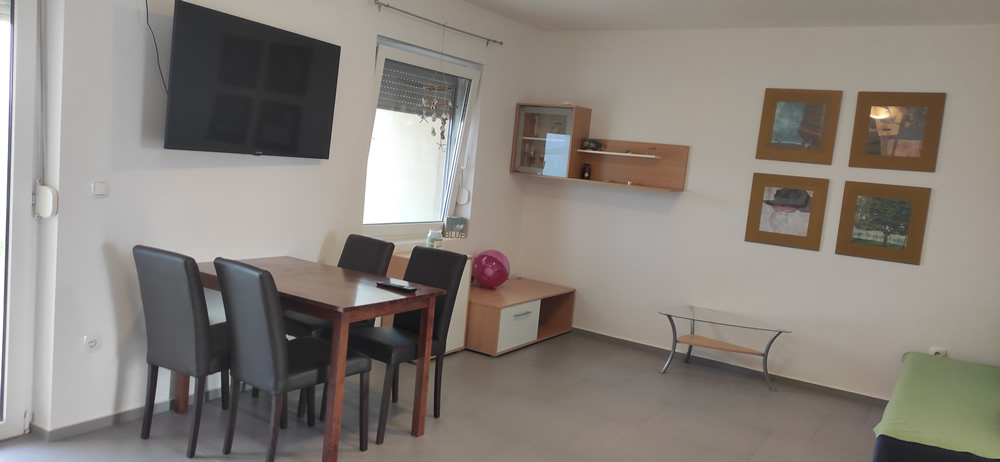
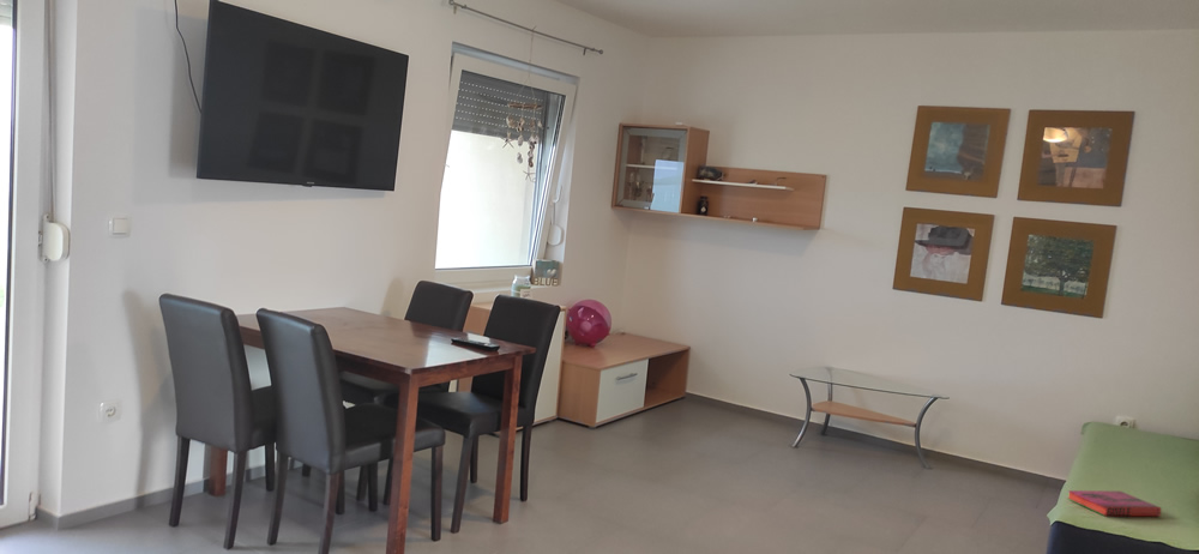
+ hardback book [1066,489,1162,517]
